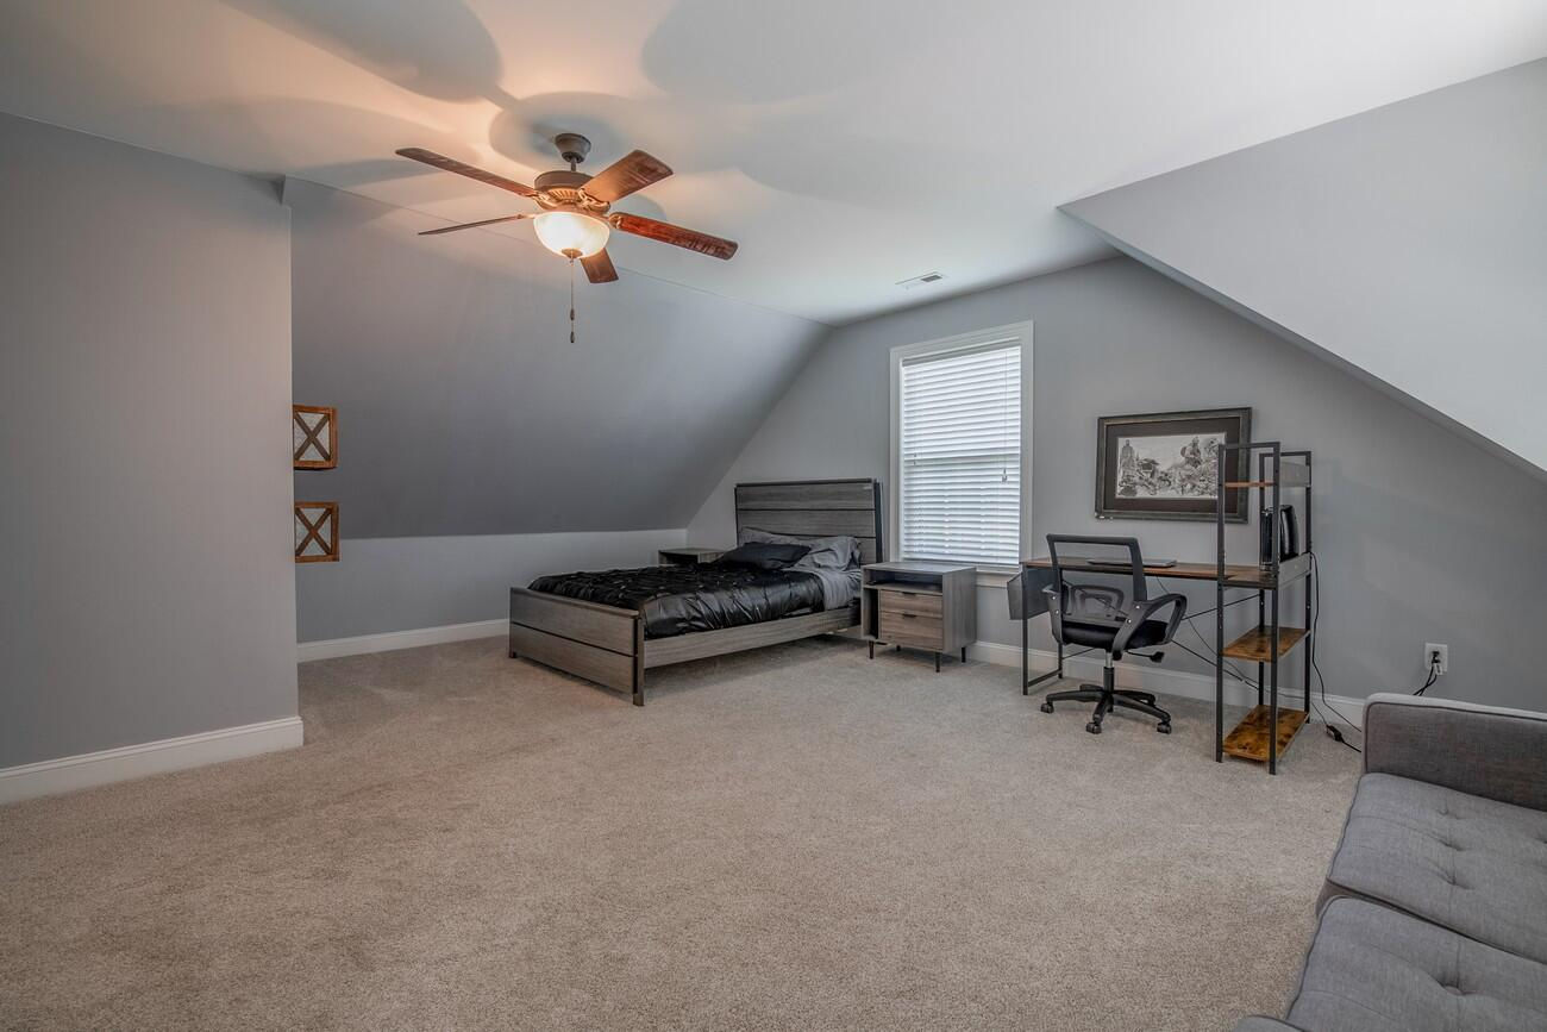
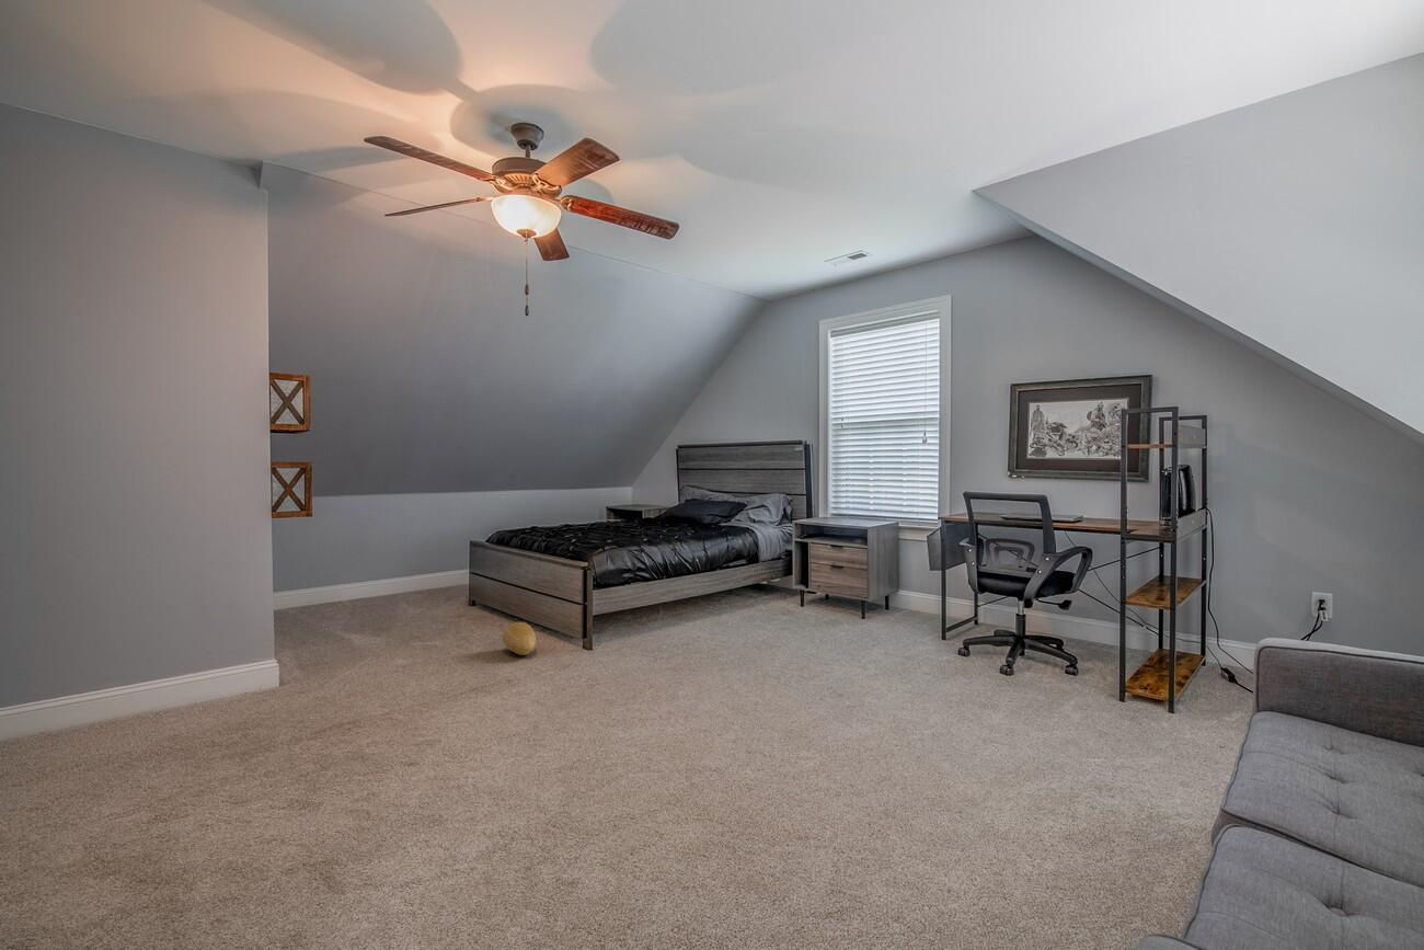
+ ball [502,621,537,656]
